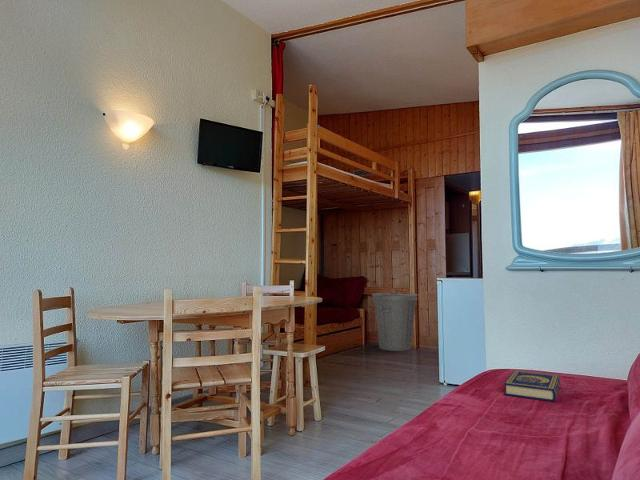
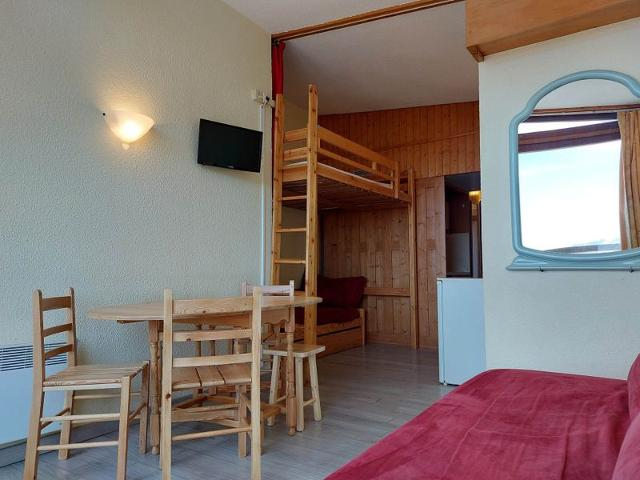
- book [503,369,561,403]
- trash can [371,289,419,352]
